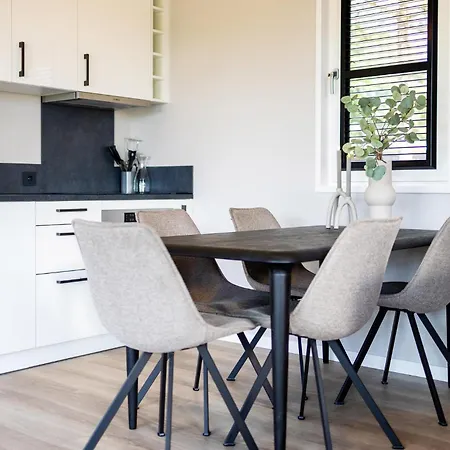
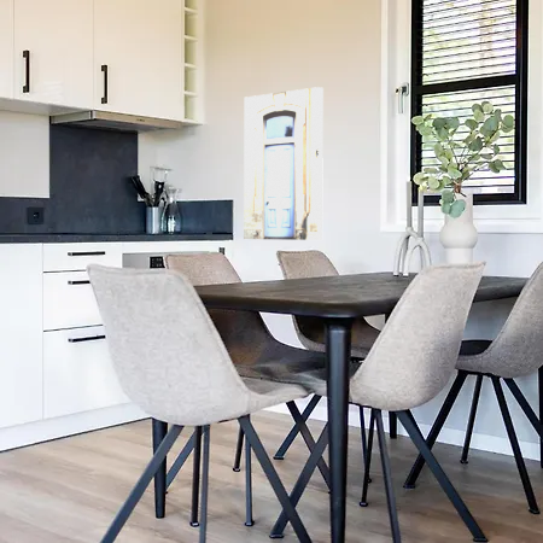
+ wall art [243,86,325,241]
